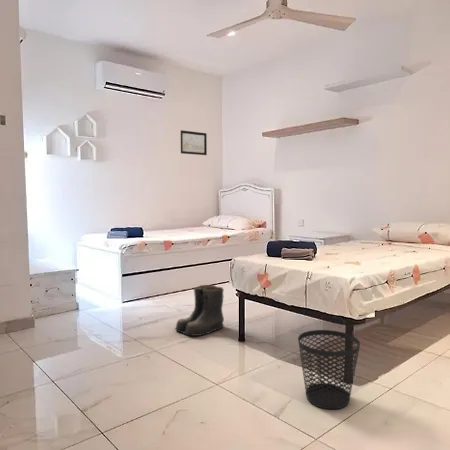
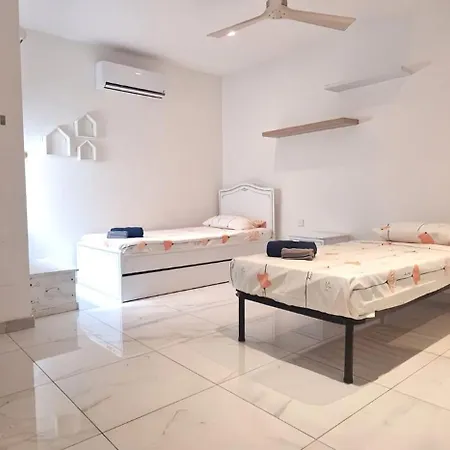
- boots [174,284,225,337]
- wastebasket [297,329,361,410]
- wall art [180,129,208,156]
